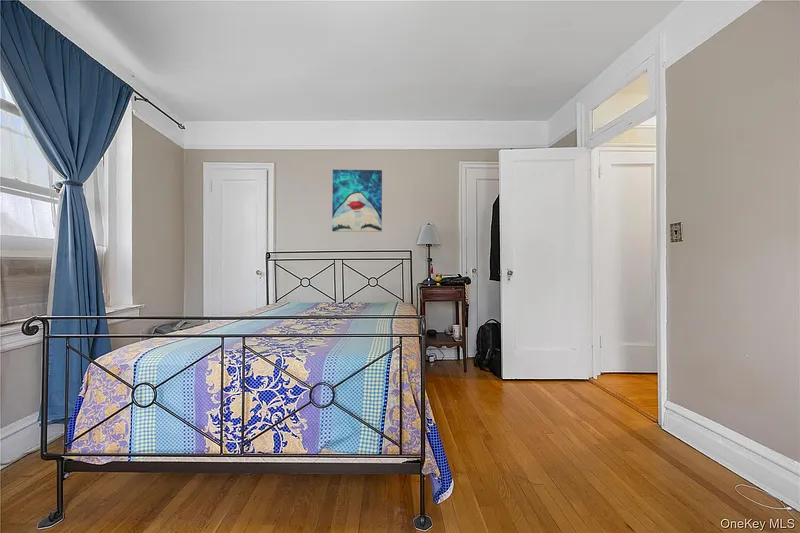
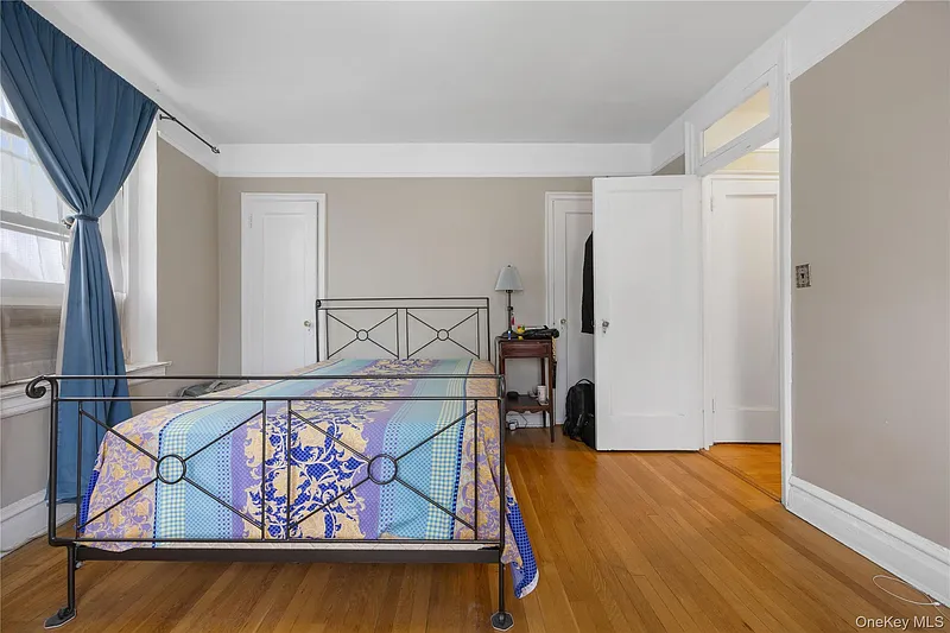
- wall art [331,169,383,233]
